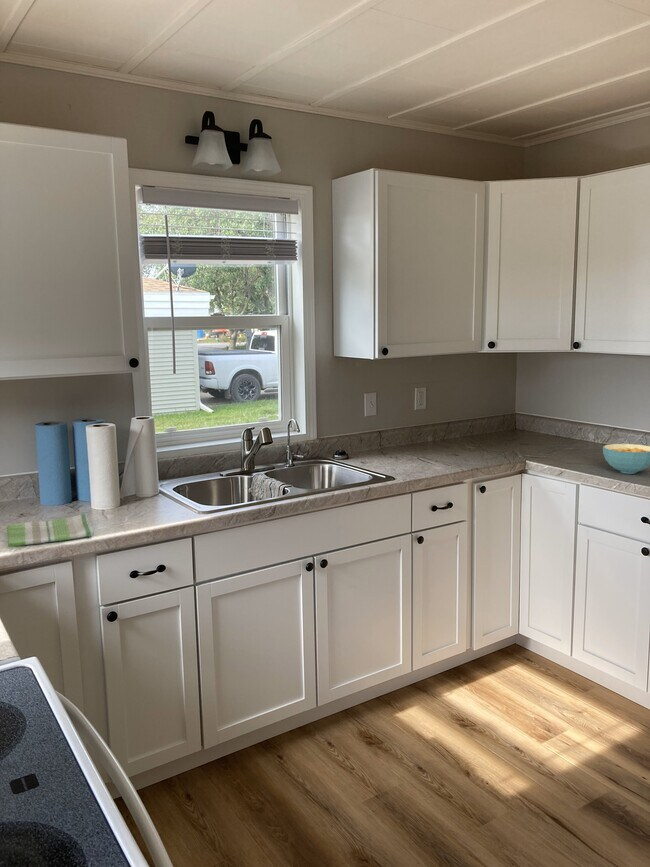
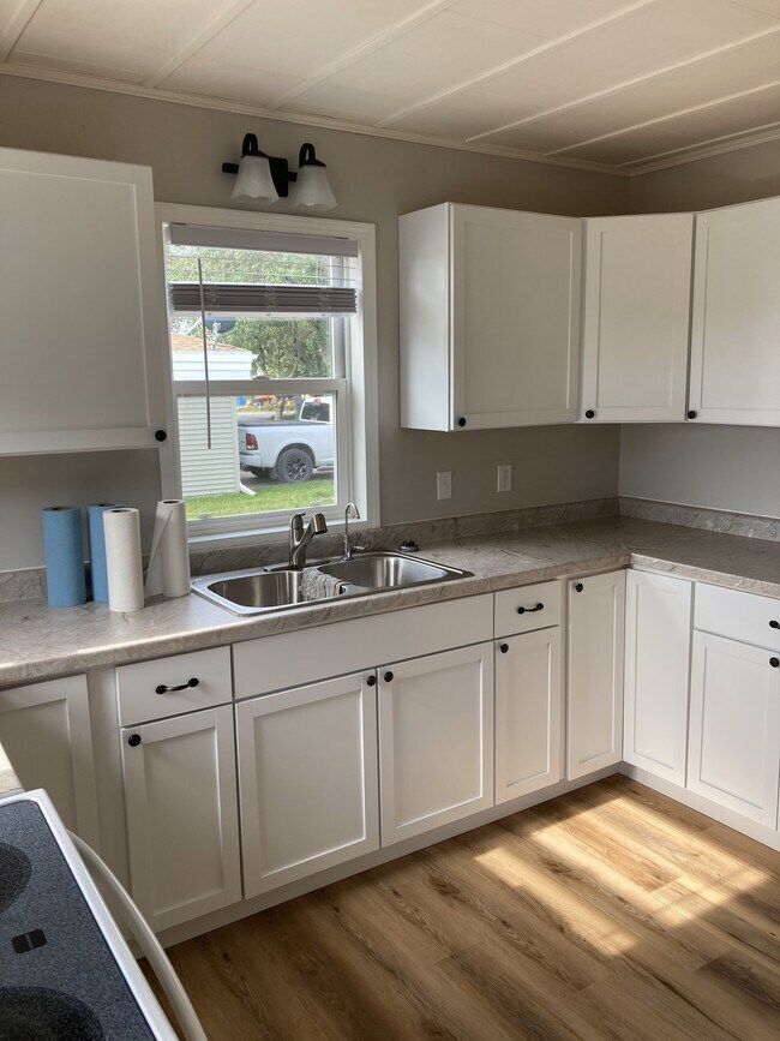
- dish towel [6,512,95,548]
- cereal bowl [602,443,650,475]
